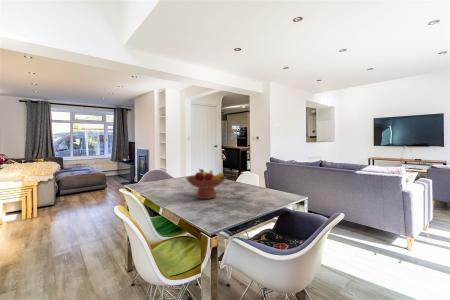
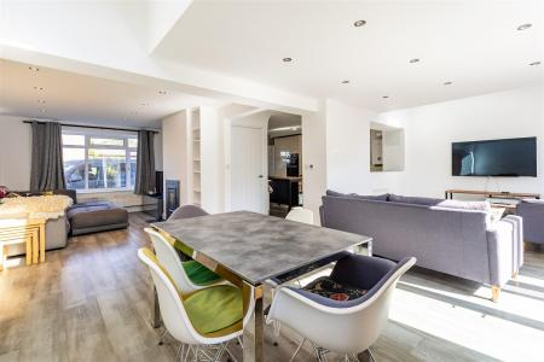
- fruit bowl [185,168,228,200]
